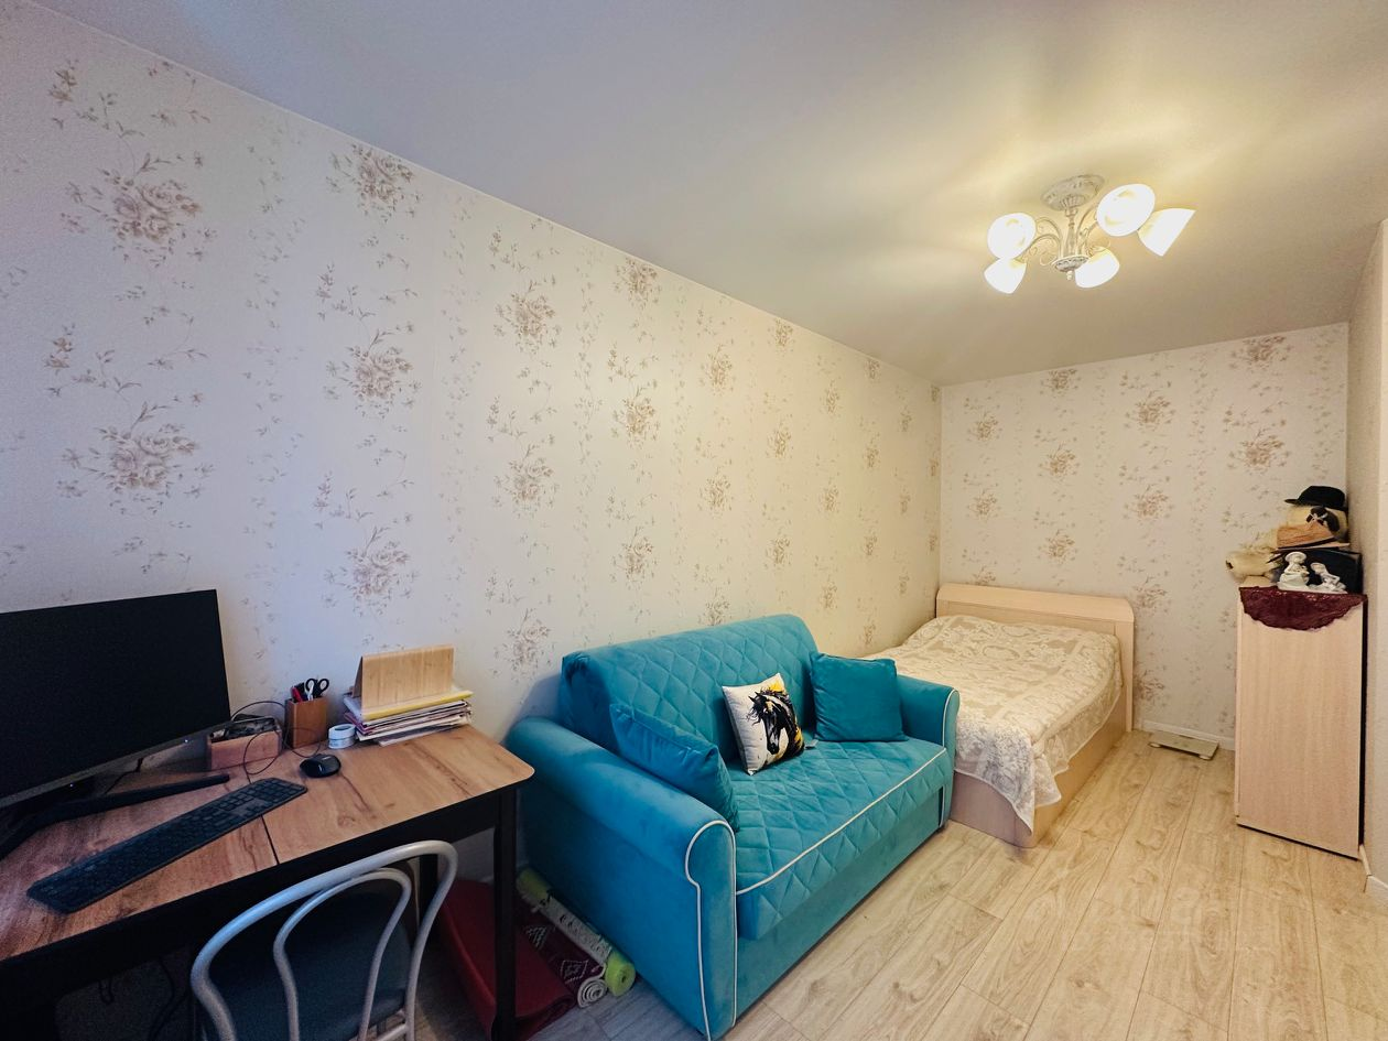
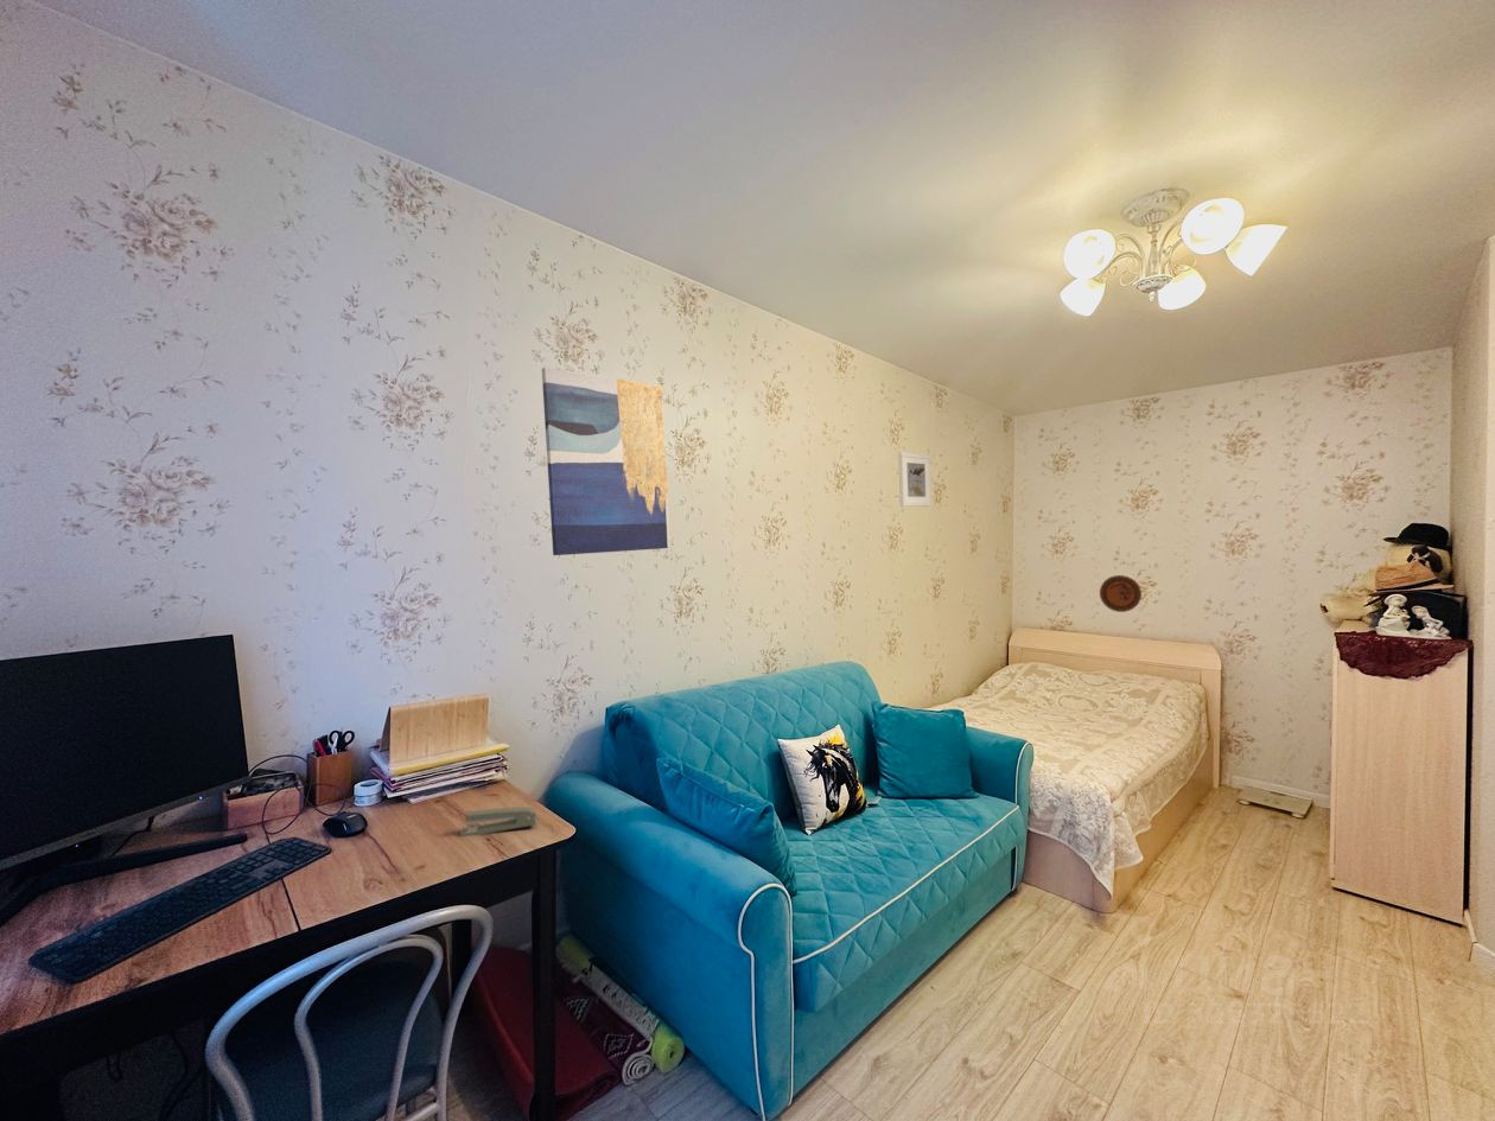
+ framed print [897,451,933,508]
+ stapler [458,805,539,837]
+ decorative plate [1099,574,1143,613]
+ wall art [541,367,672,556]
